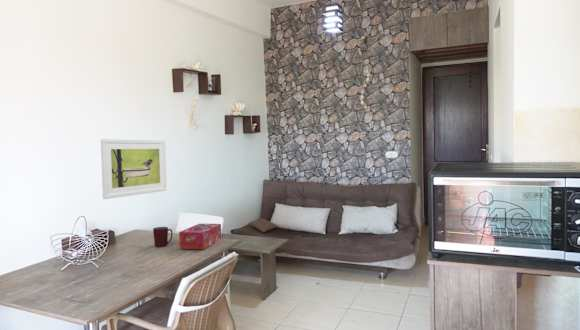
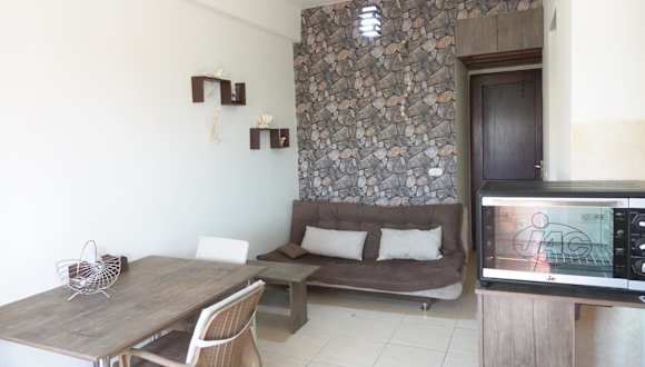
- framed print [100,138,168,200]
- tissue box [178,223,222,250]
- mug [152,226,173,248]
